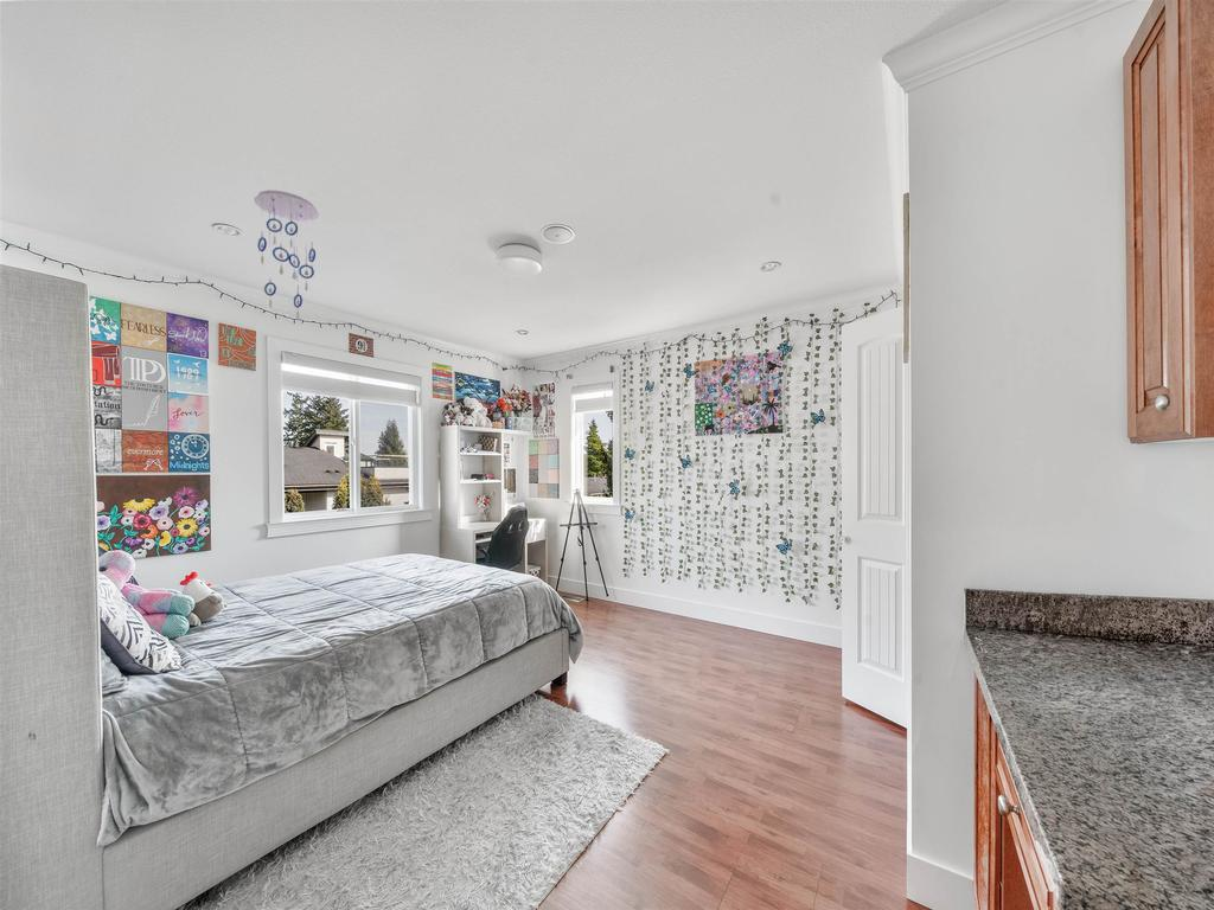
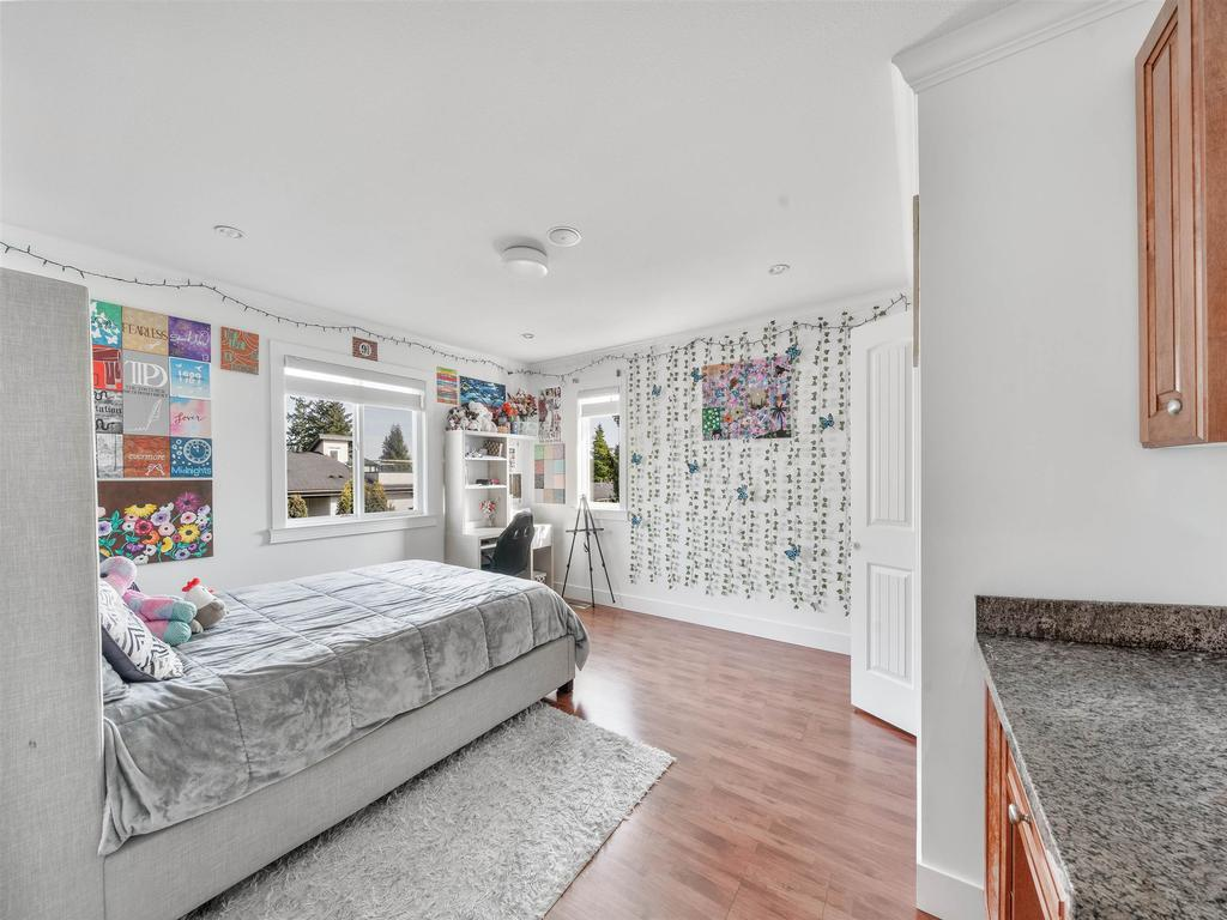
- ceiling mobile [253,190,320,321]
